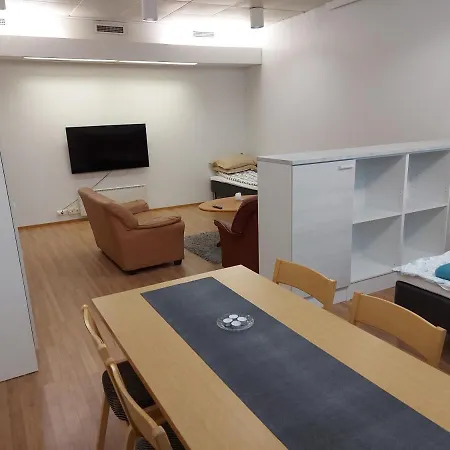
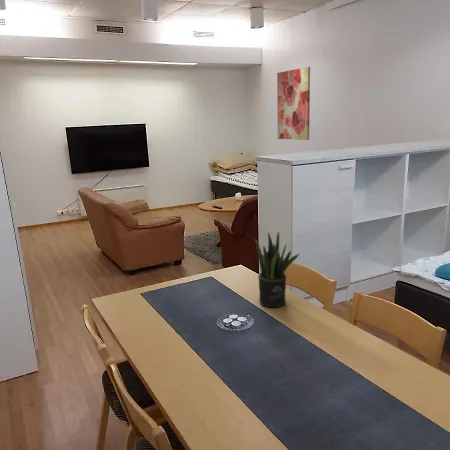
+ wall art [276,66,311,141]
+ potted plant [254,231,301,308]
